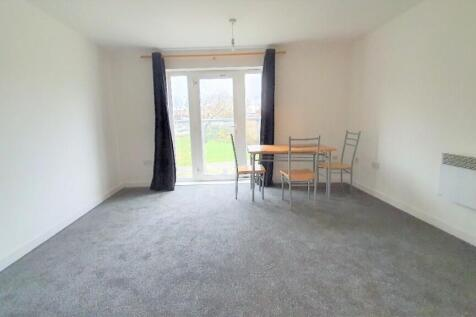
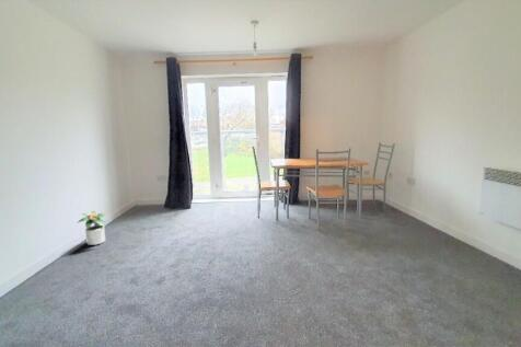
+ potted plant [76,209,109,246]
